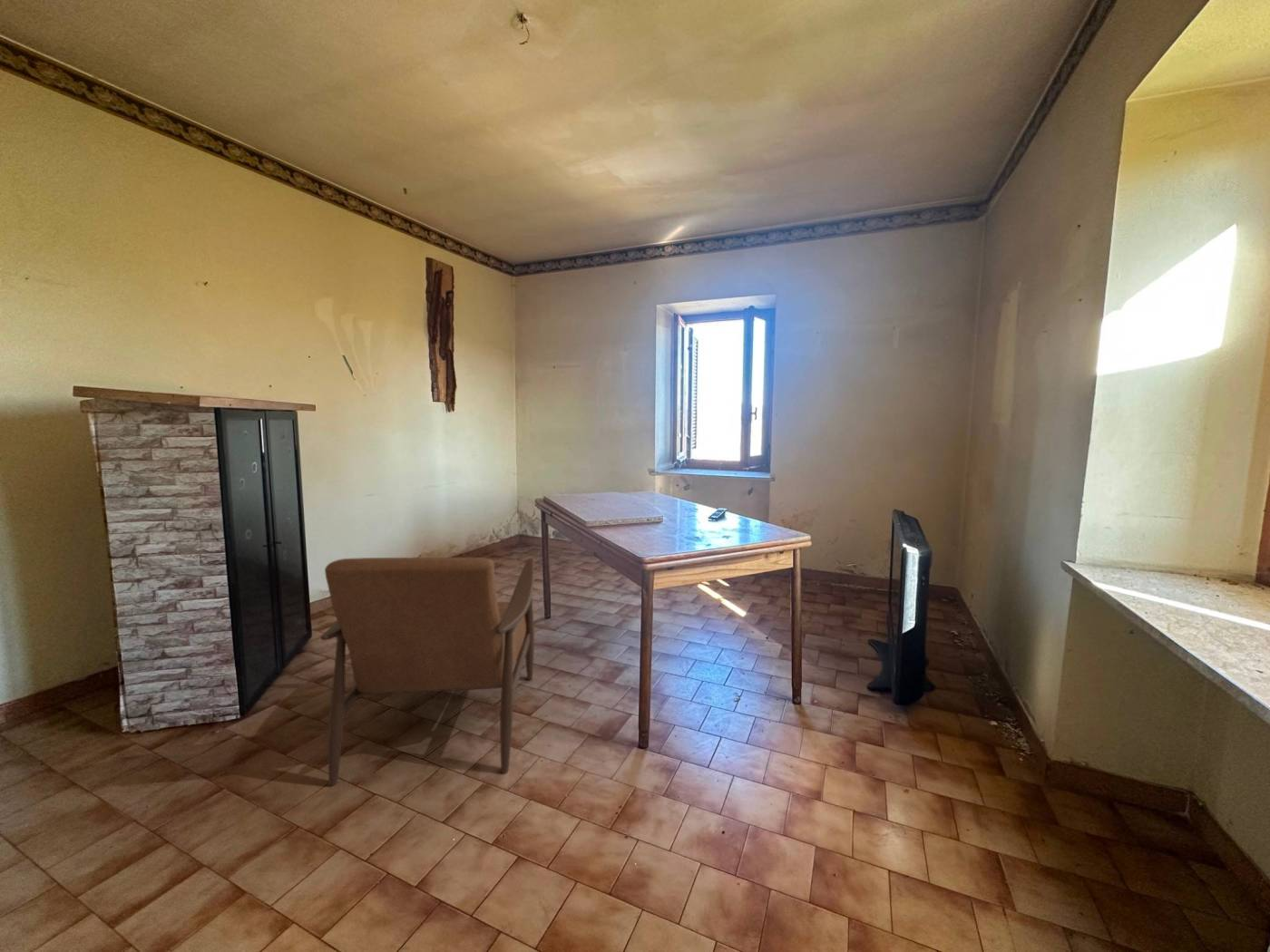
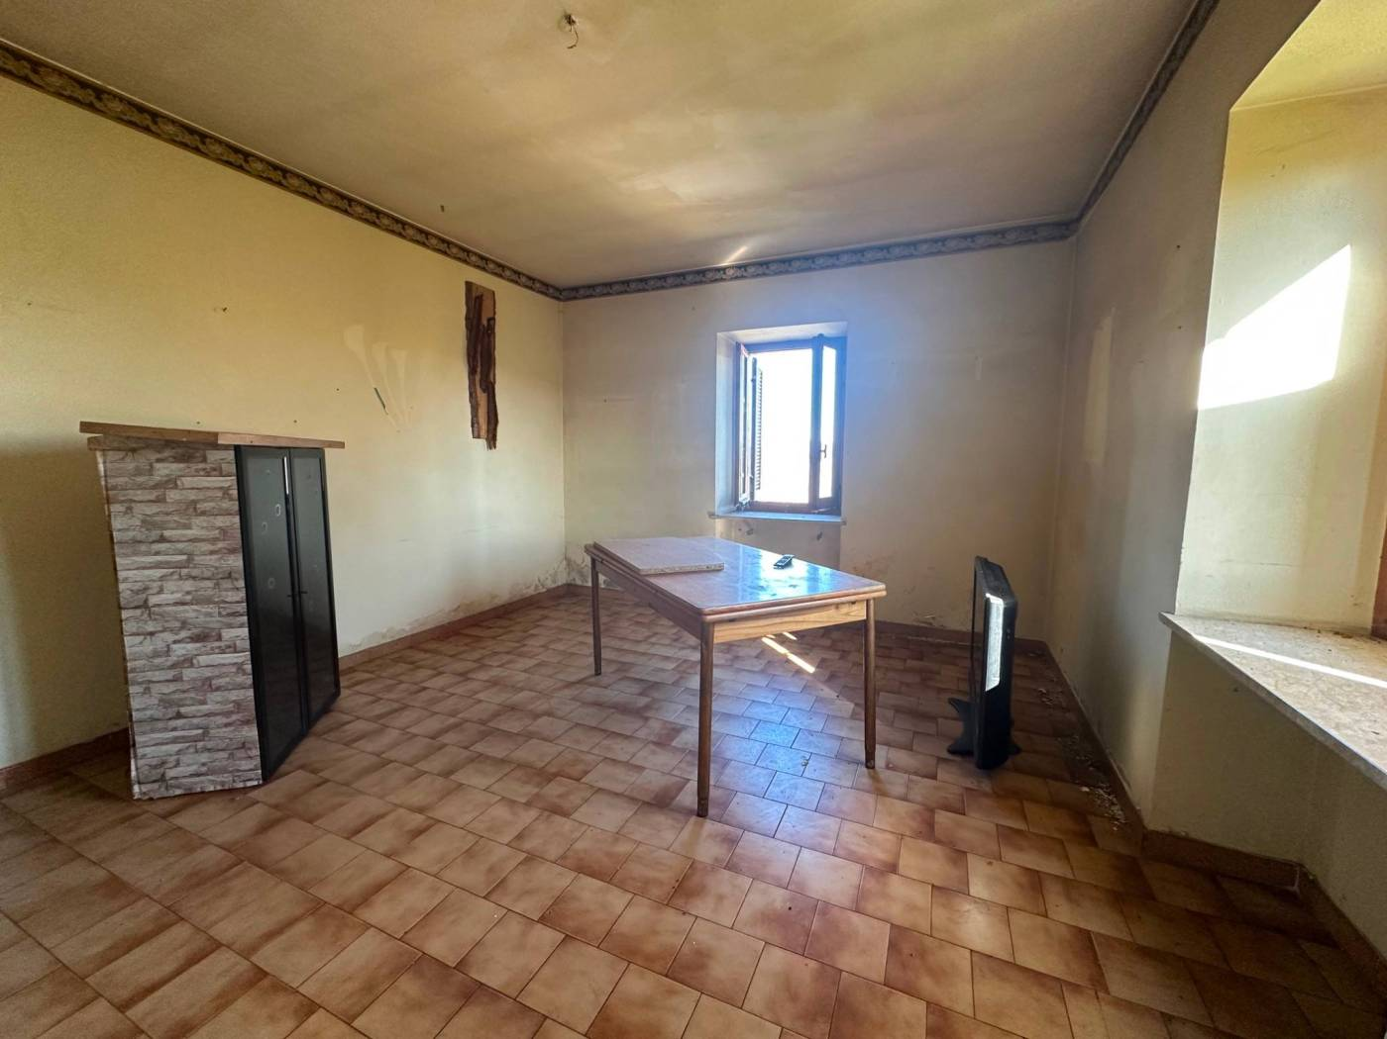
- chair [320,557,535,786]
